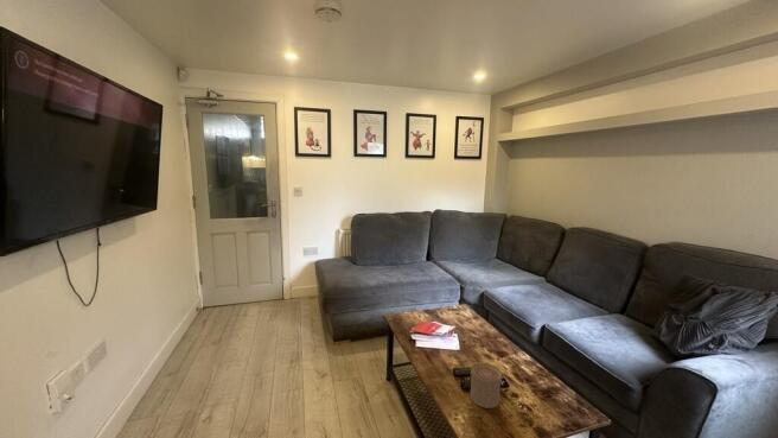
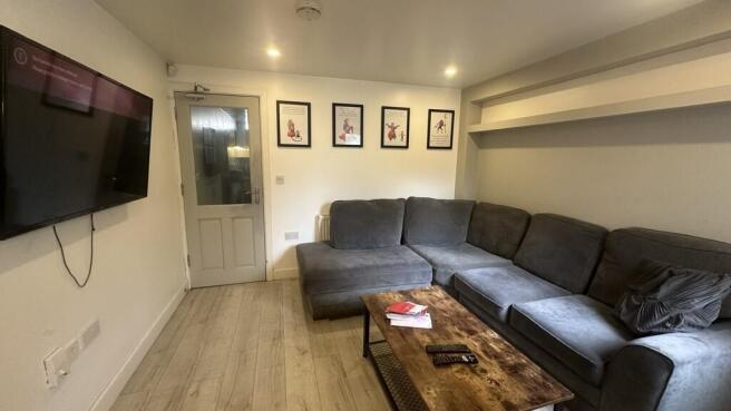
- cup [470,361,503,410]
